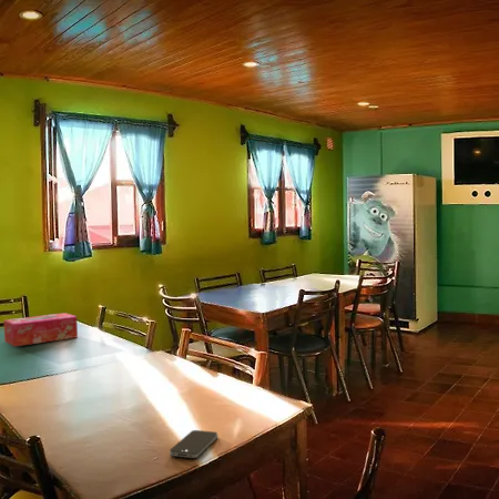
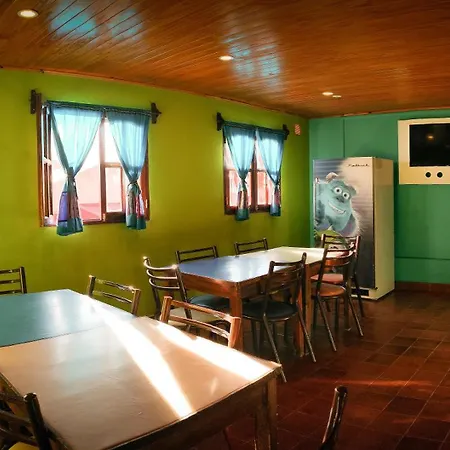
- tissue box [2,312,79,347]
- smartphone [169,429,218,459]
